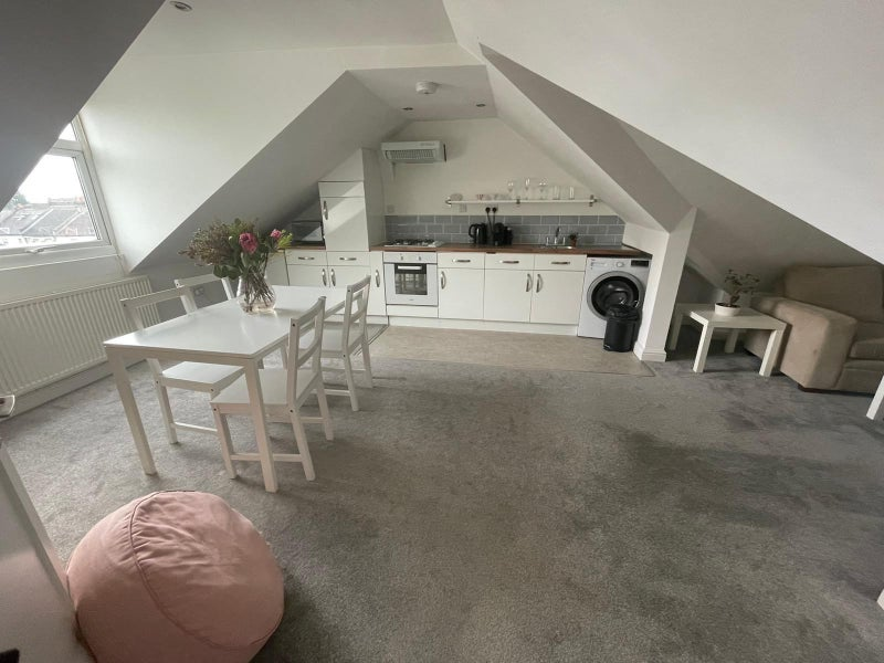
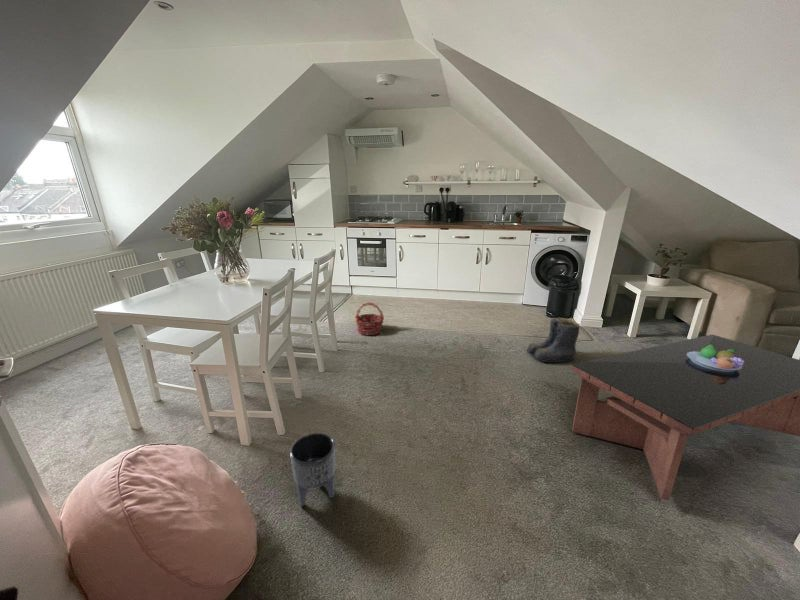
+ basket [354,301,385,336]
+ coffee table [570,333,800,502]
+ fruit bowl [687,344,744,372]
+ boots [526,317,581,363]
+ planter [289,432,336,508]
